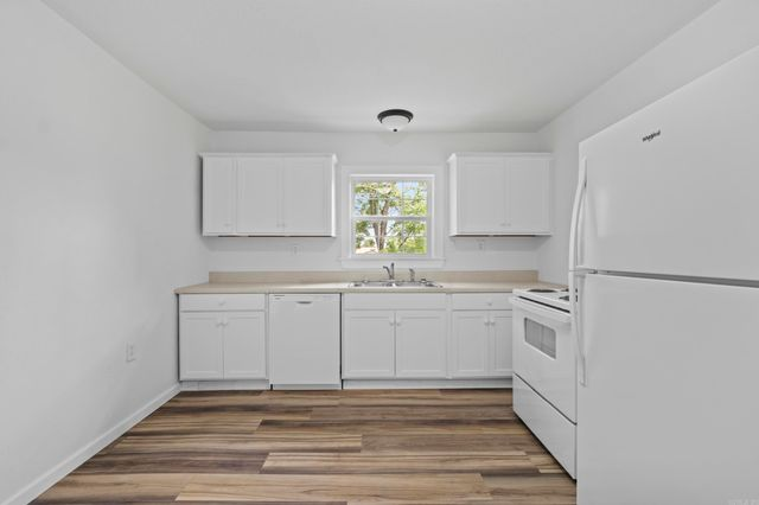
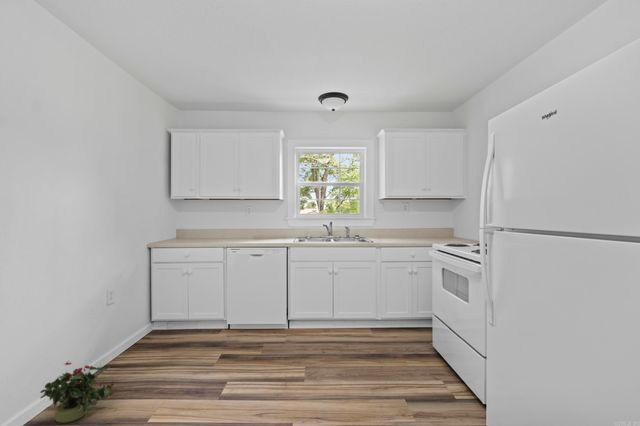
+ potted plant [39,361,117,424]
